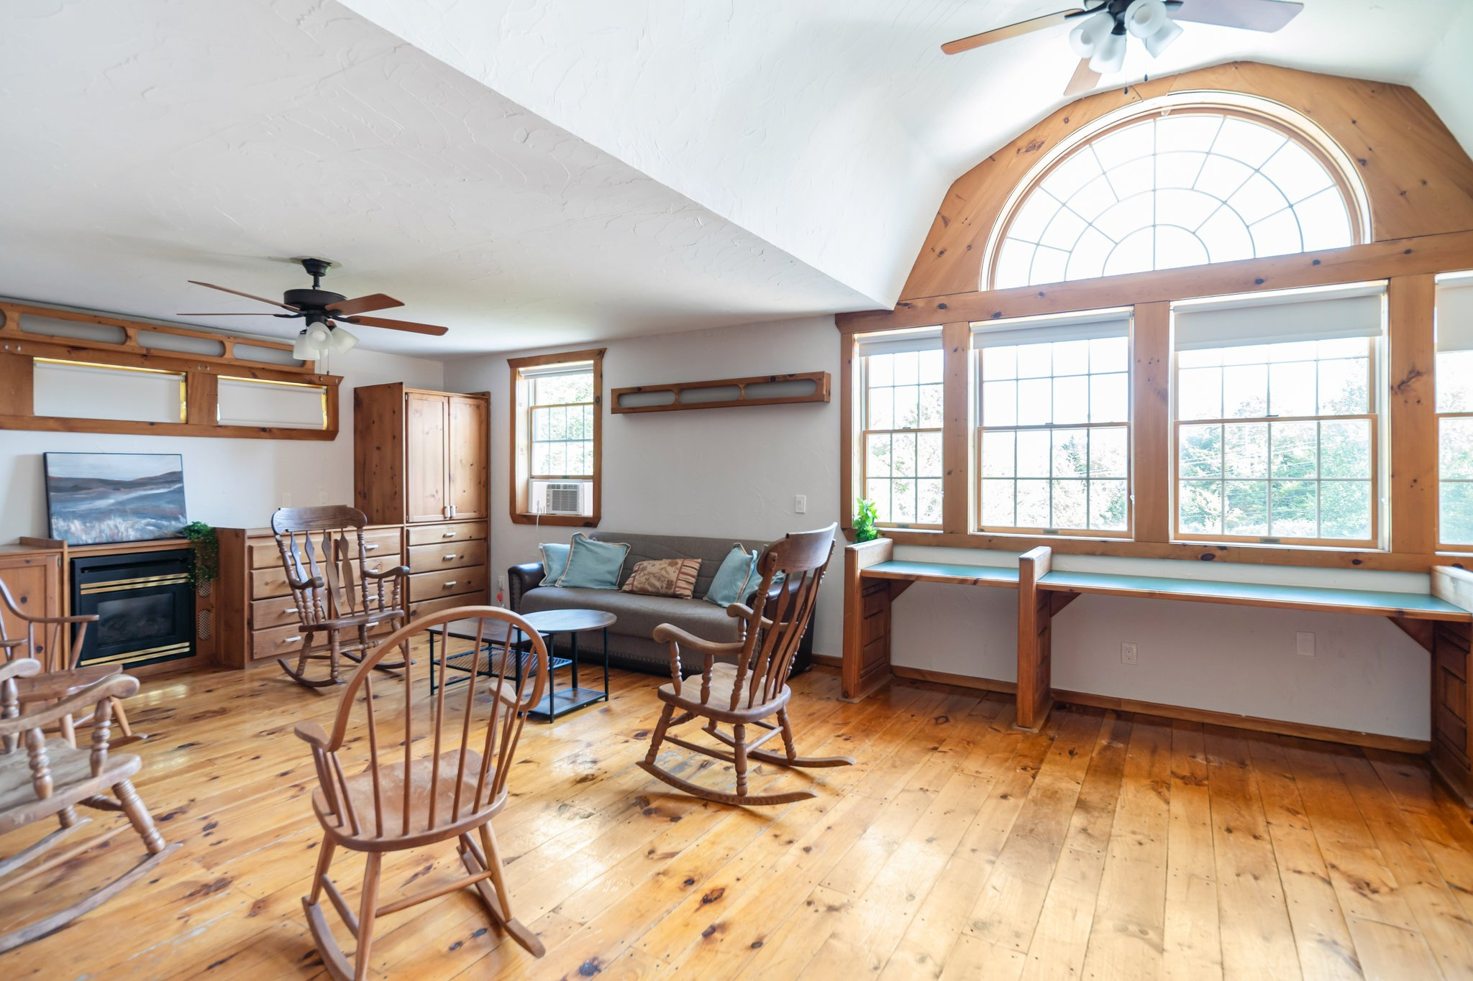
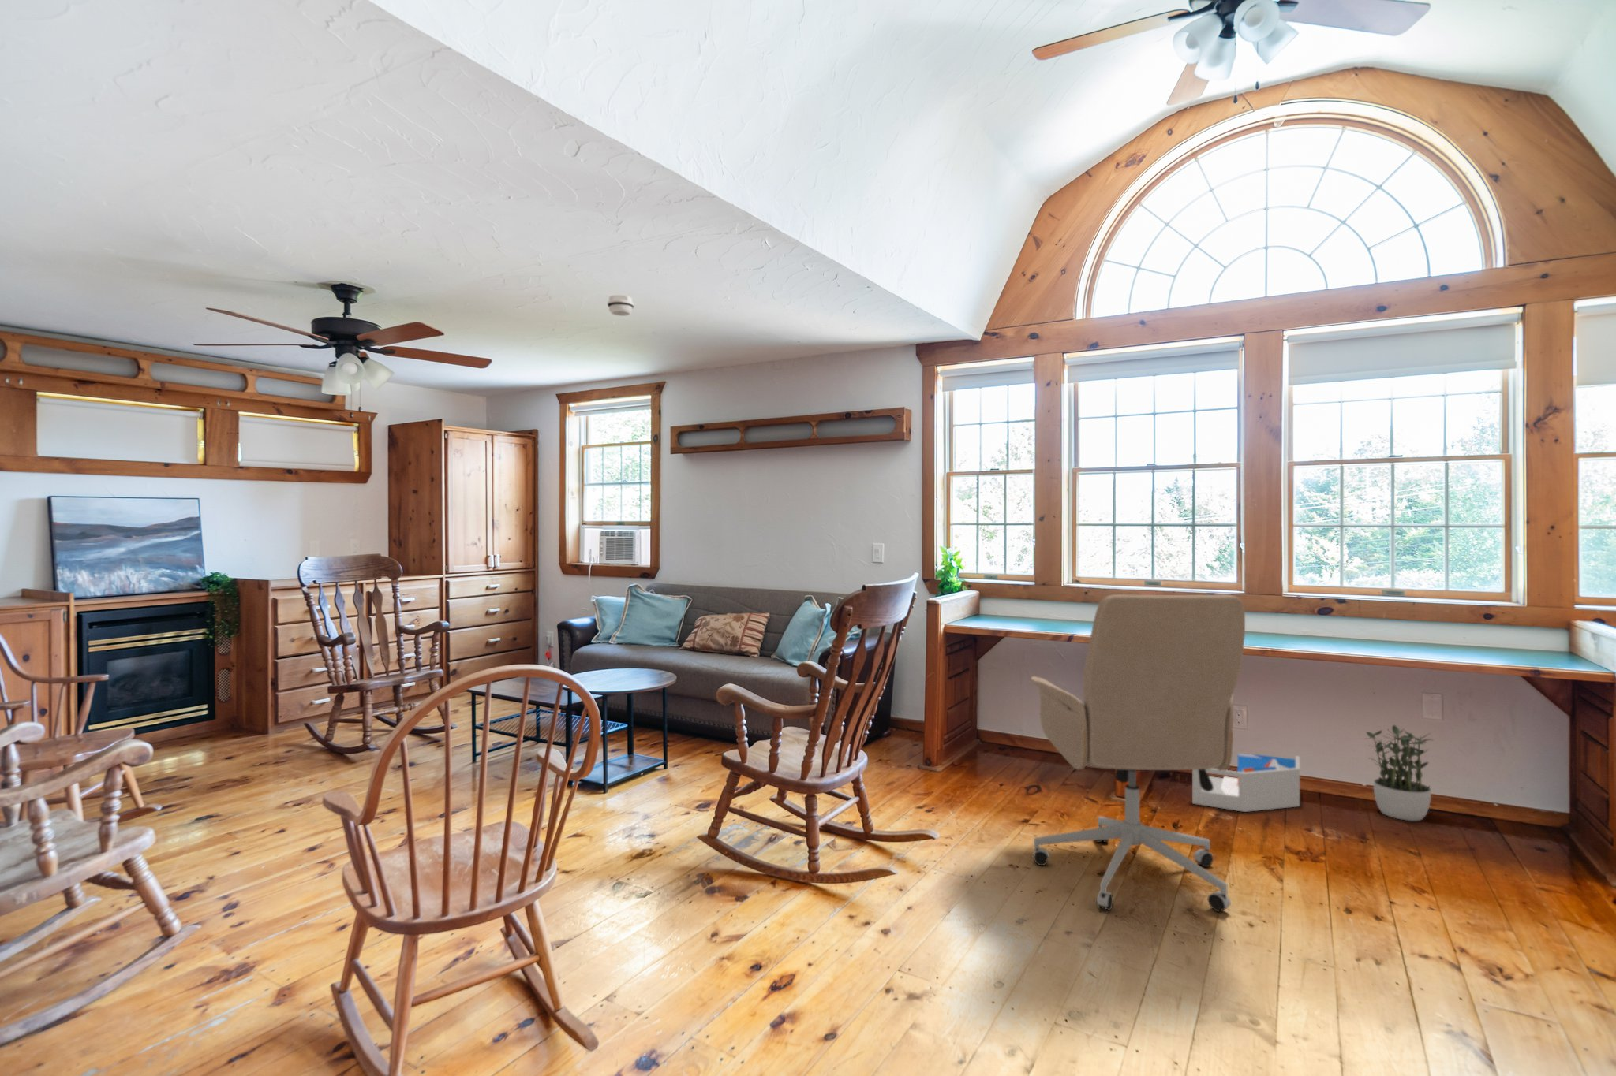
+ potted plant [1364,724,1433,821]
+ storage bin [1192,753,1300,813]
+ office chair [1031,593,1246,913]
+ smoke detector [607,294,634,317]
